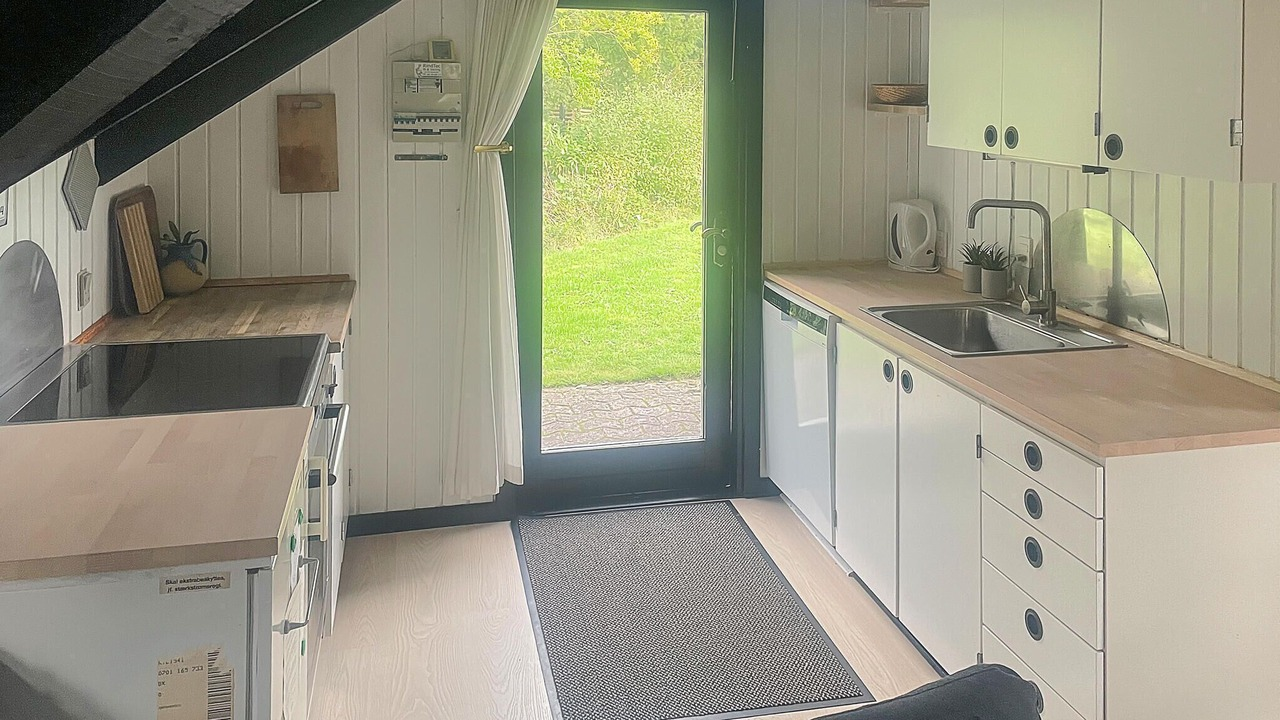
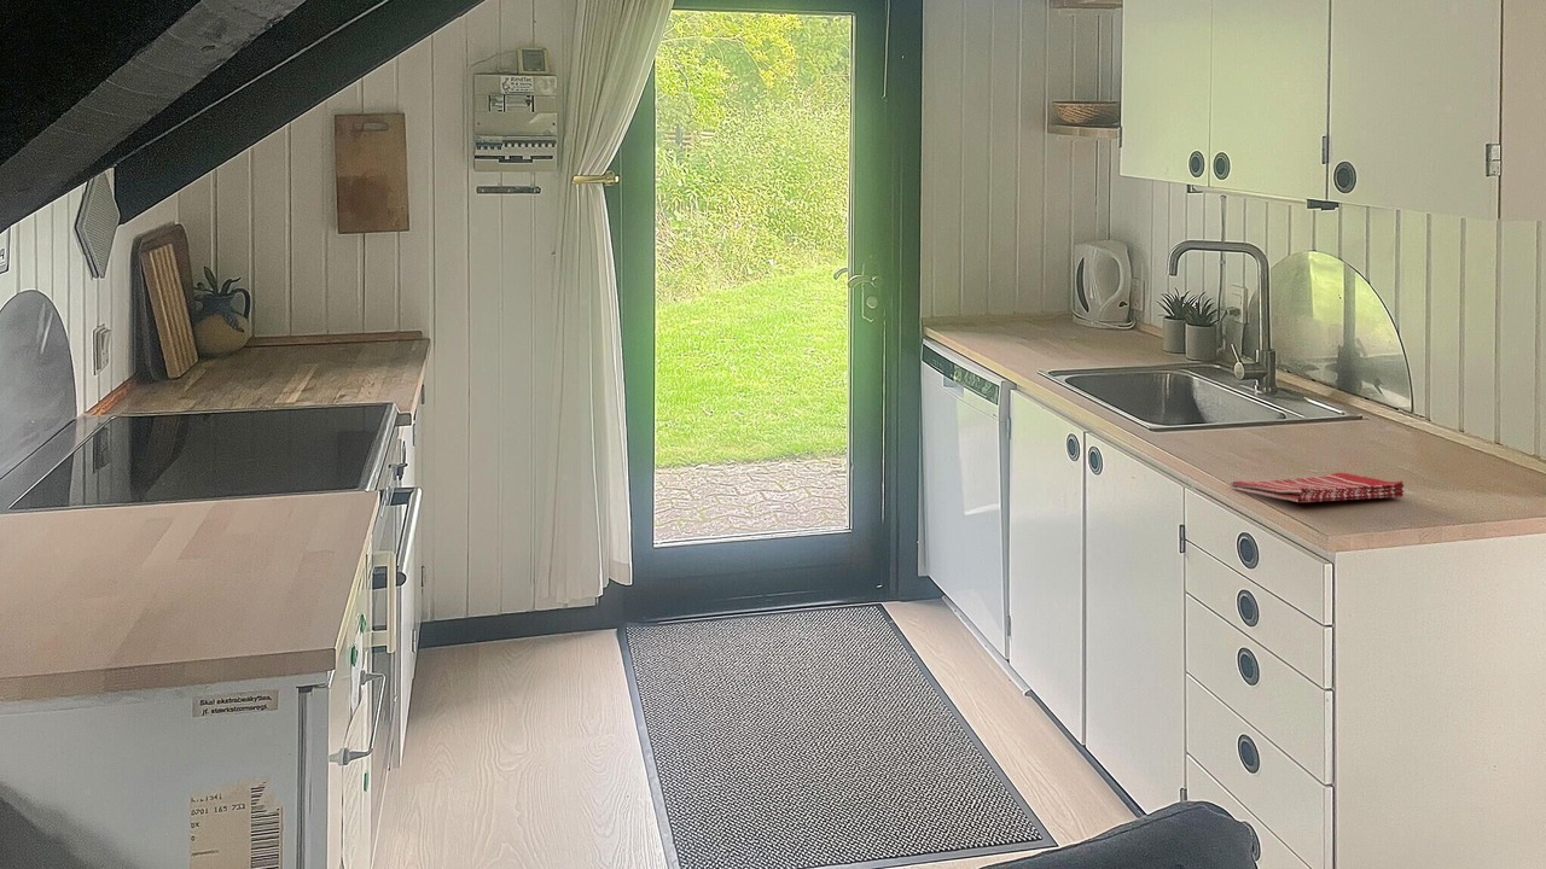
+ dish towel [1230,472,1405,503]
